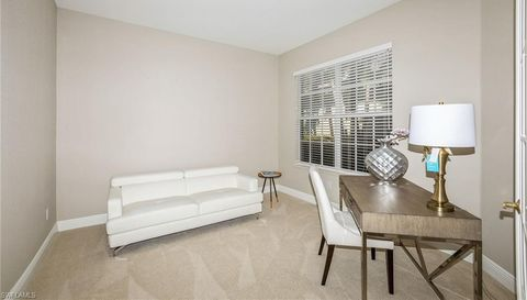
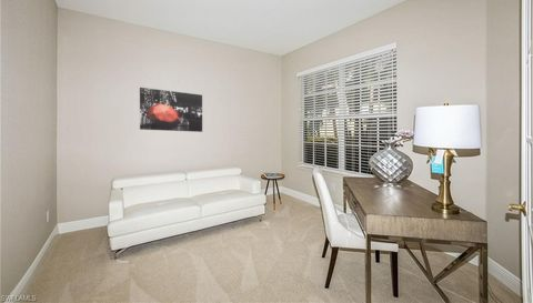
+ wall art [139,87,203,133]
